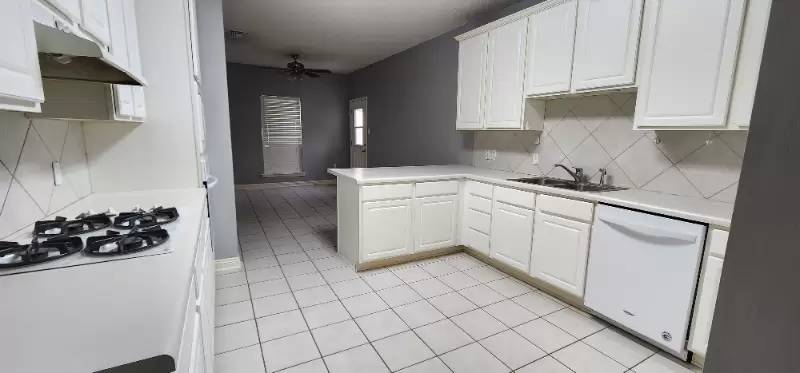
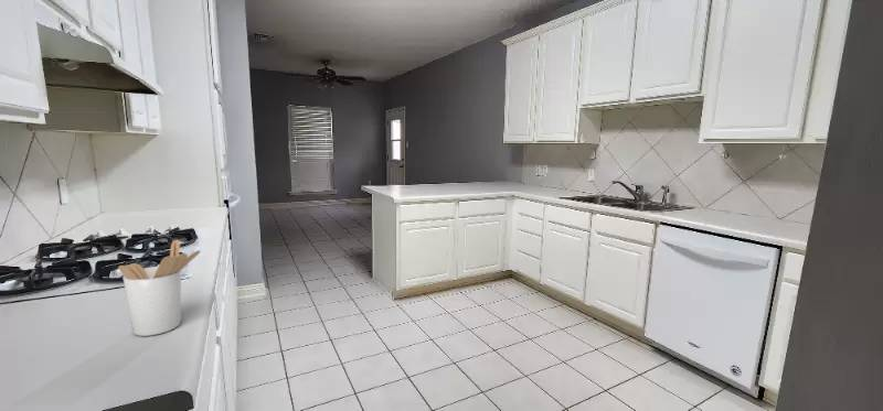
+ utensil holder [117,239,202,337]
